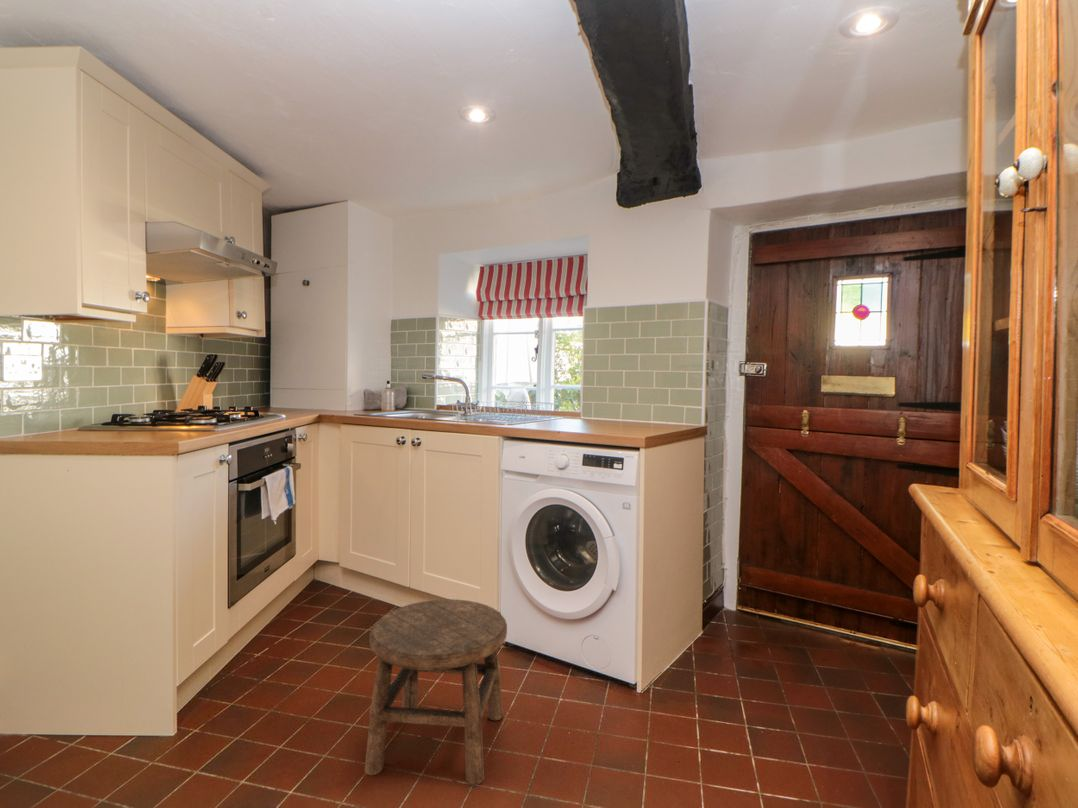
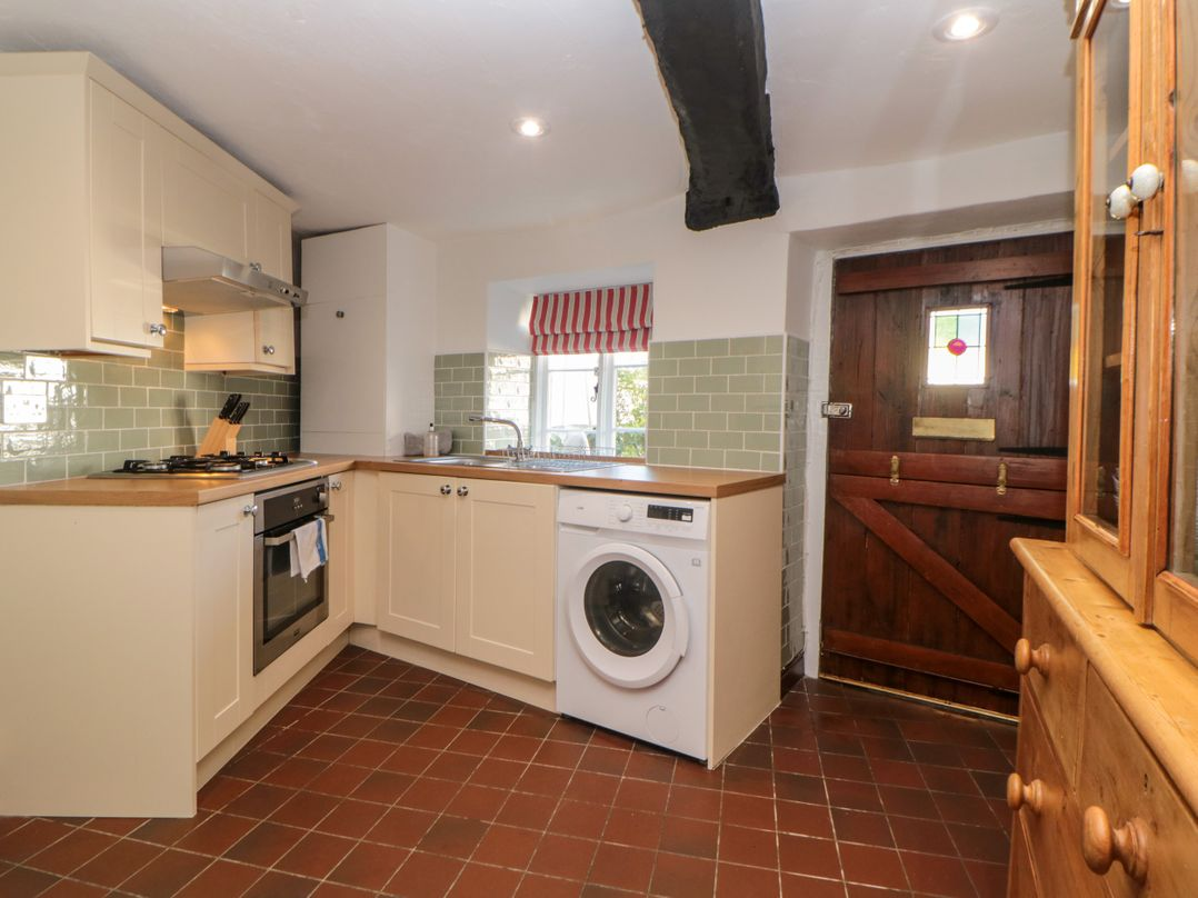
- stool [364,598,508,786]
